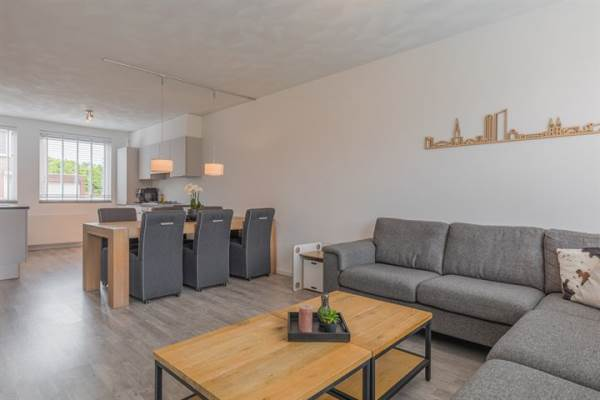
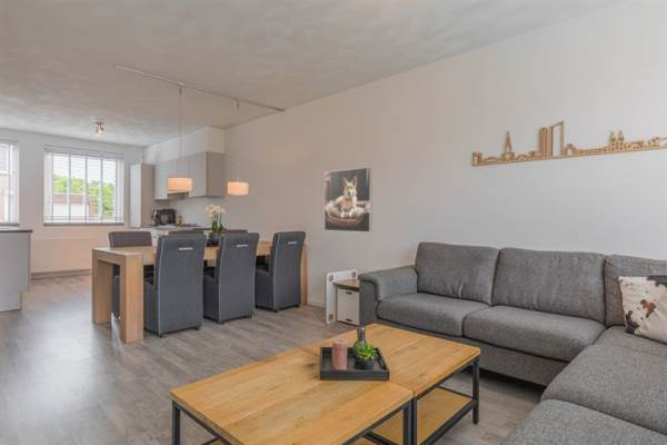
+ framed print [323,166,374,234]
